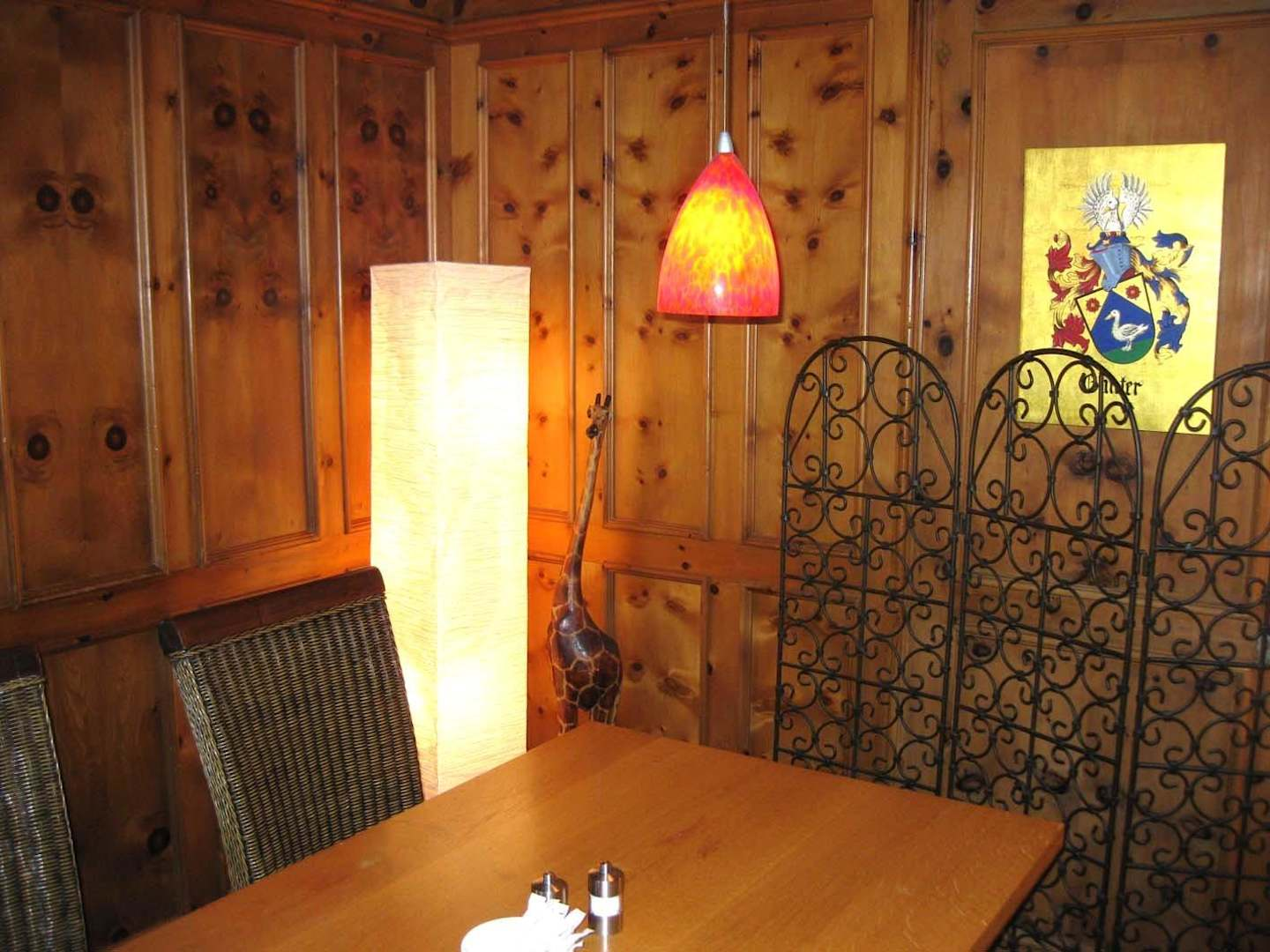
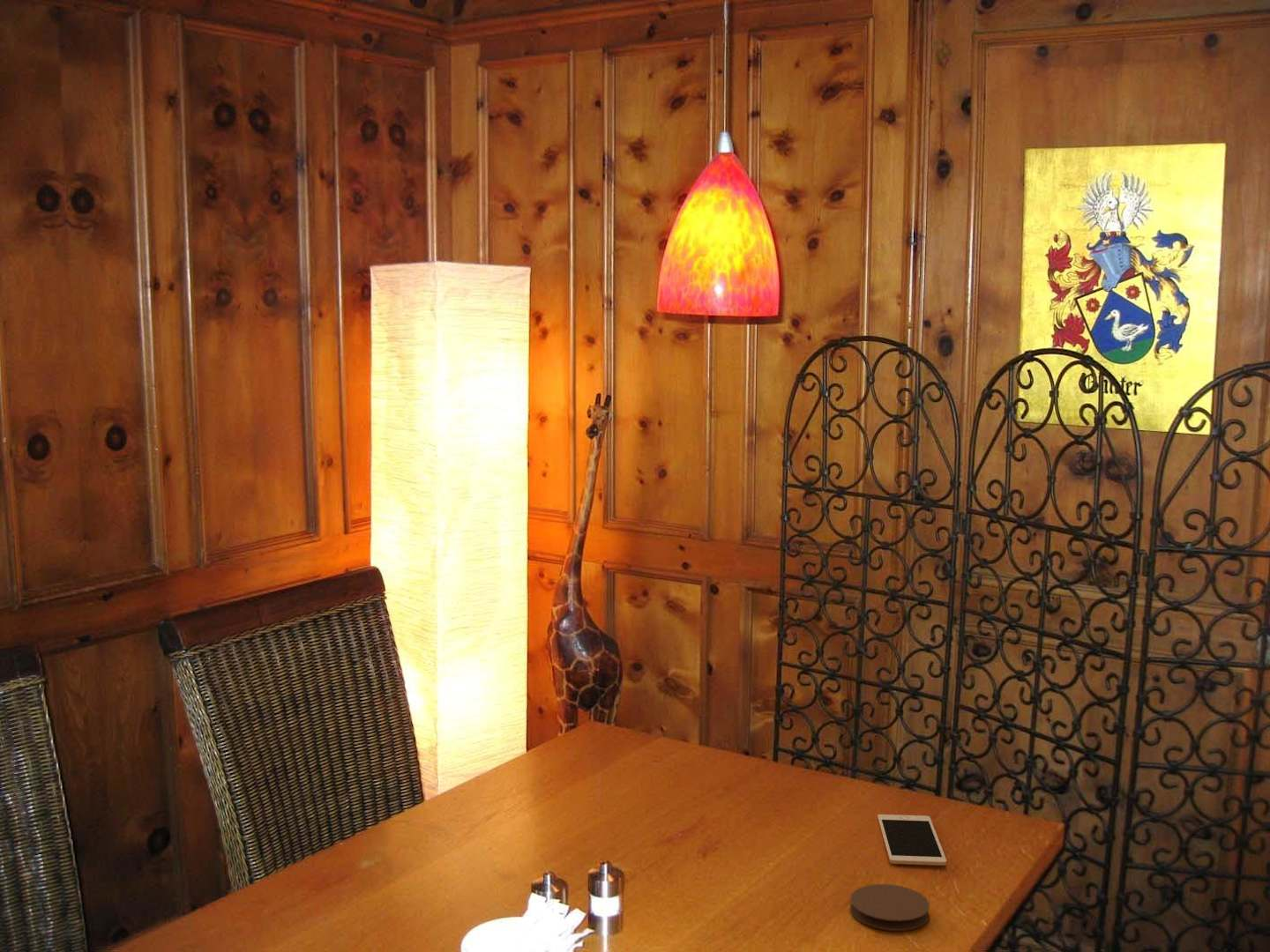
+ cell phone [877,814,947,866]
+ coaster [849,883,930,932]
